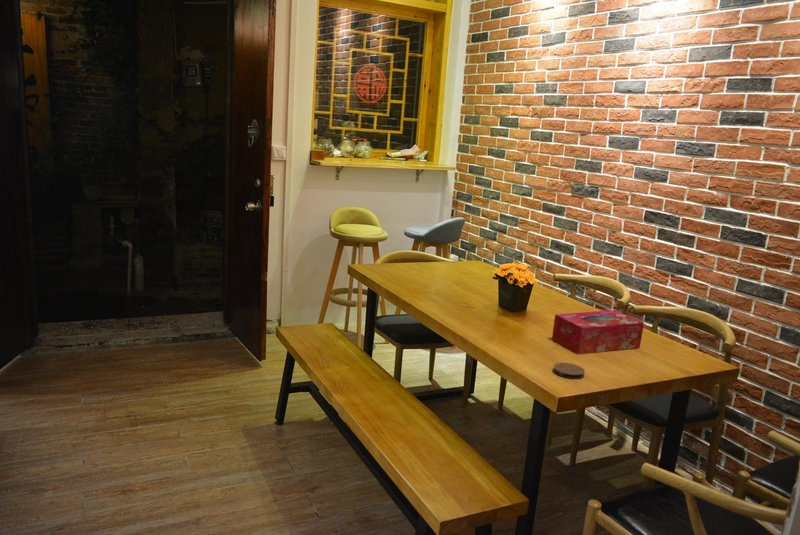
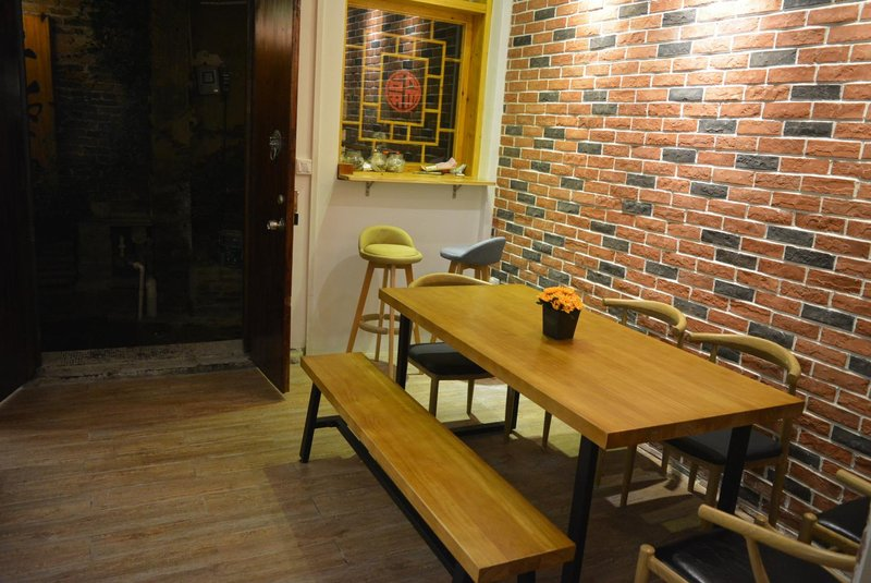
- tissue box [551,309,645,355]
- coaster [552,362,586,380]
